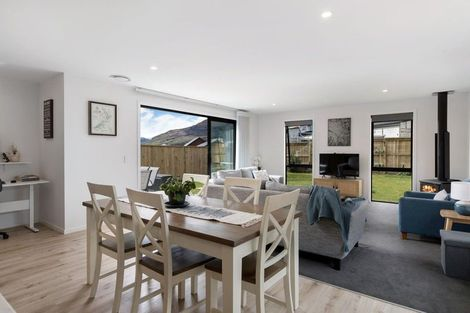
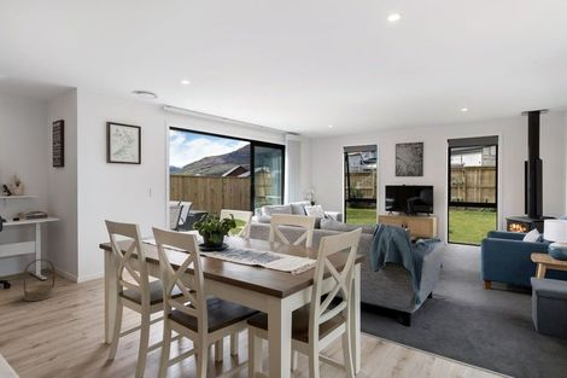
+ basket [22,257,55,302]
